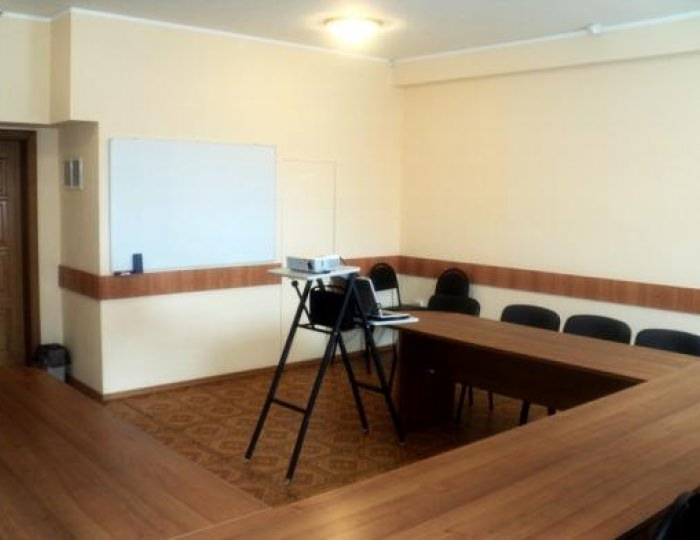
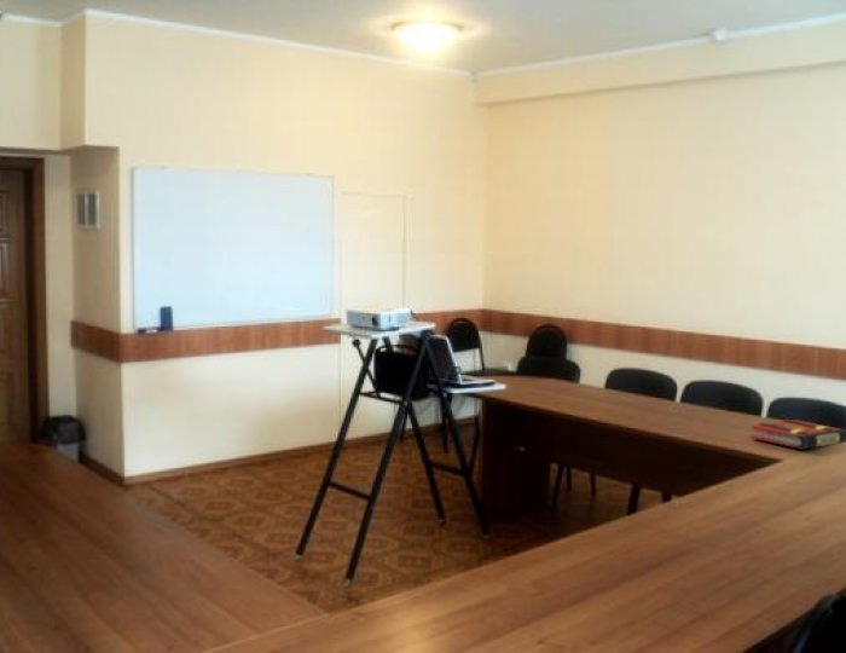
+ book [749,418,846,451]
